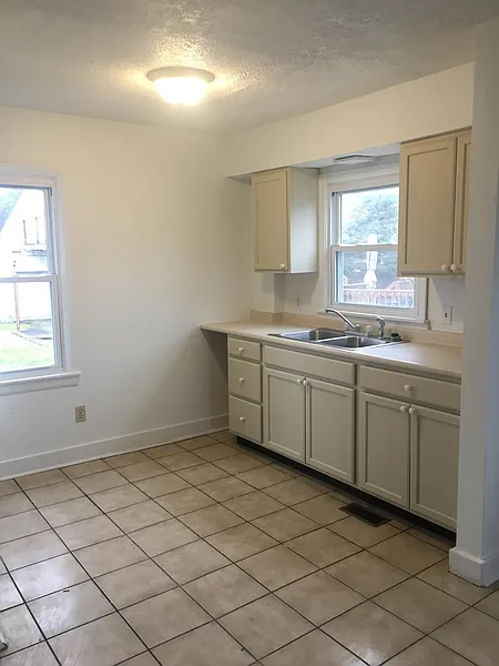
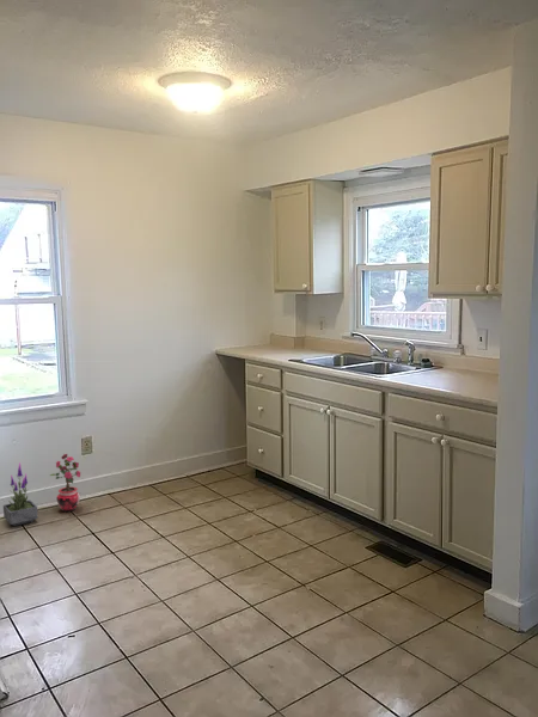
+ potted plant [49,453,81,513]
+ potted plant [2,462,39,527]
